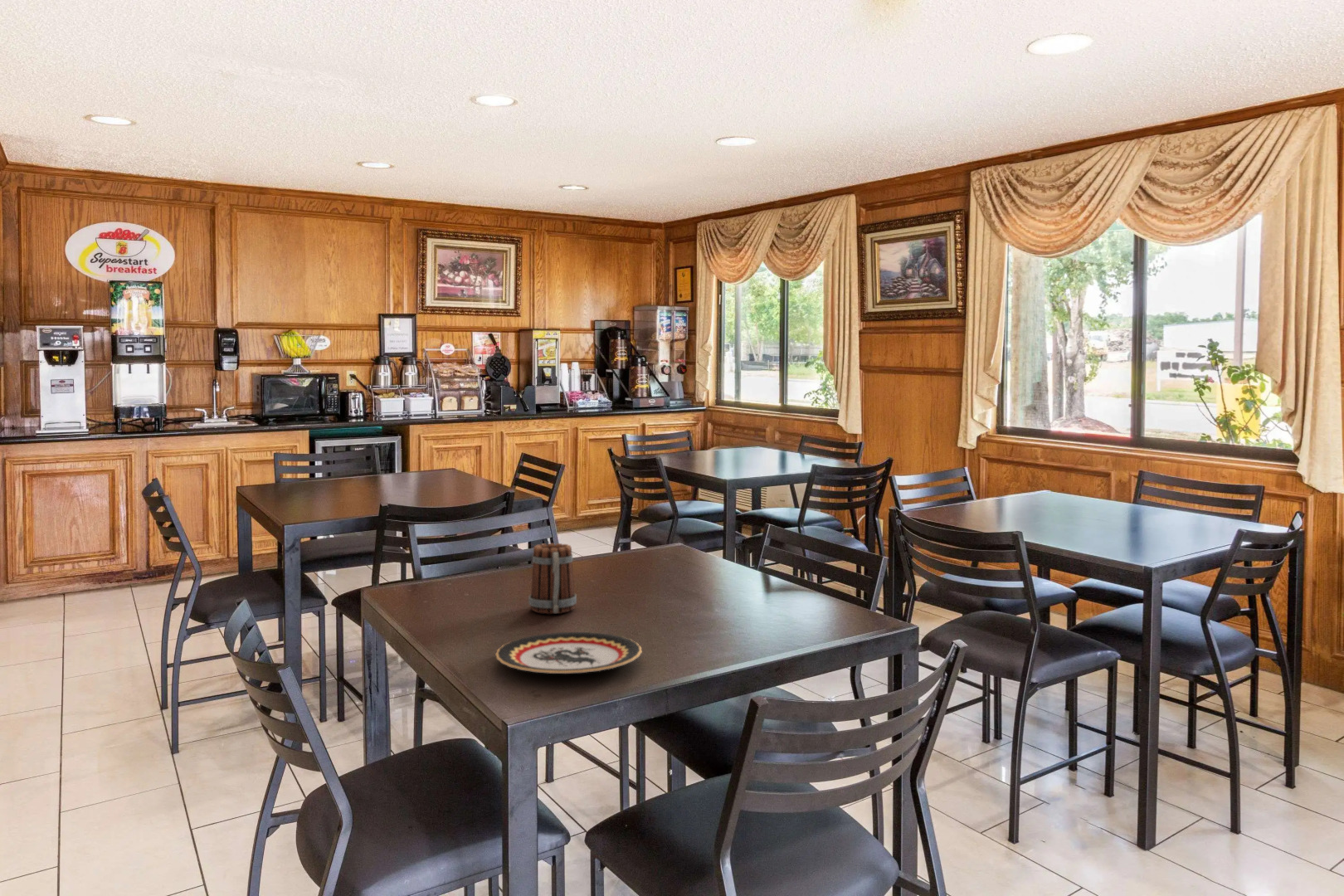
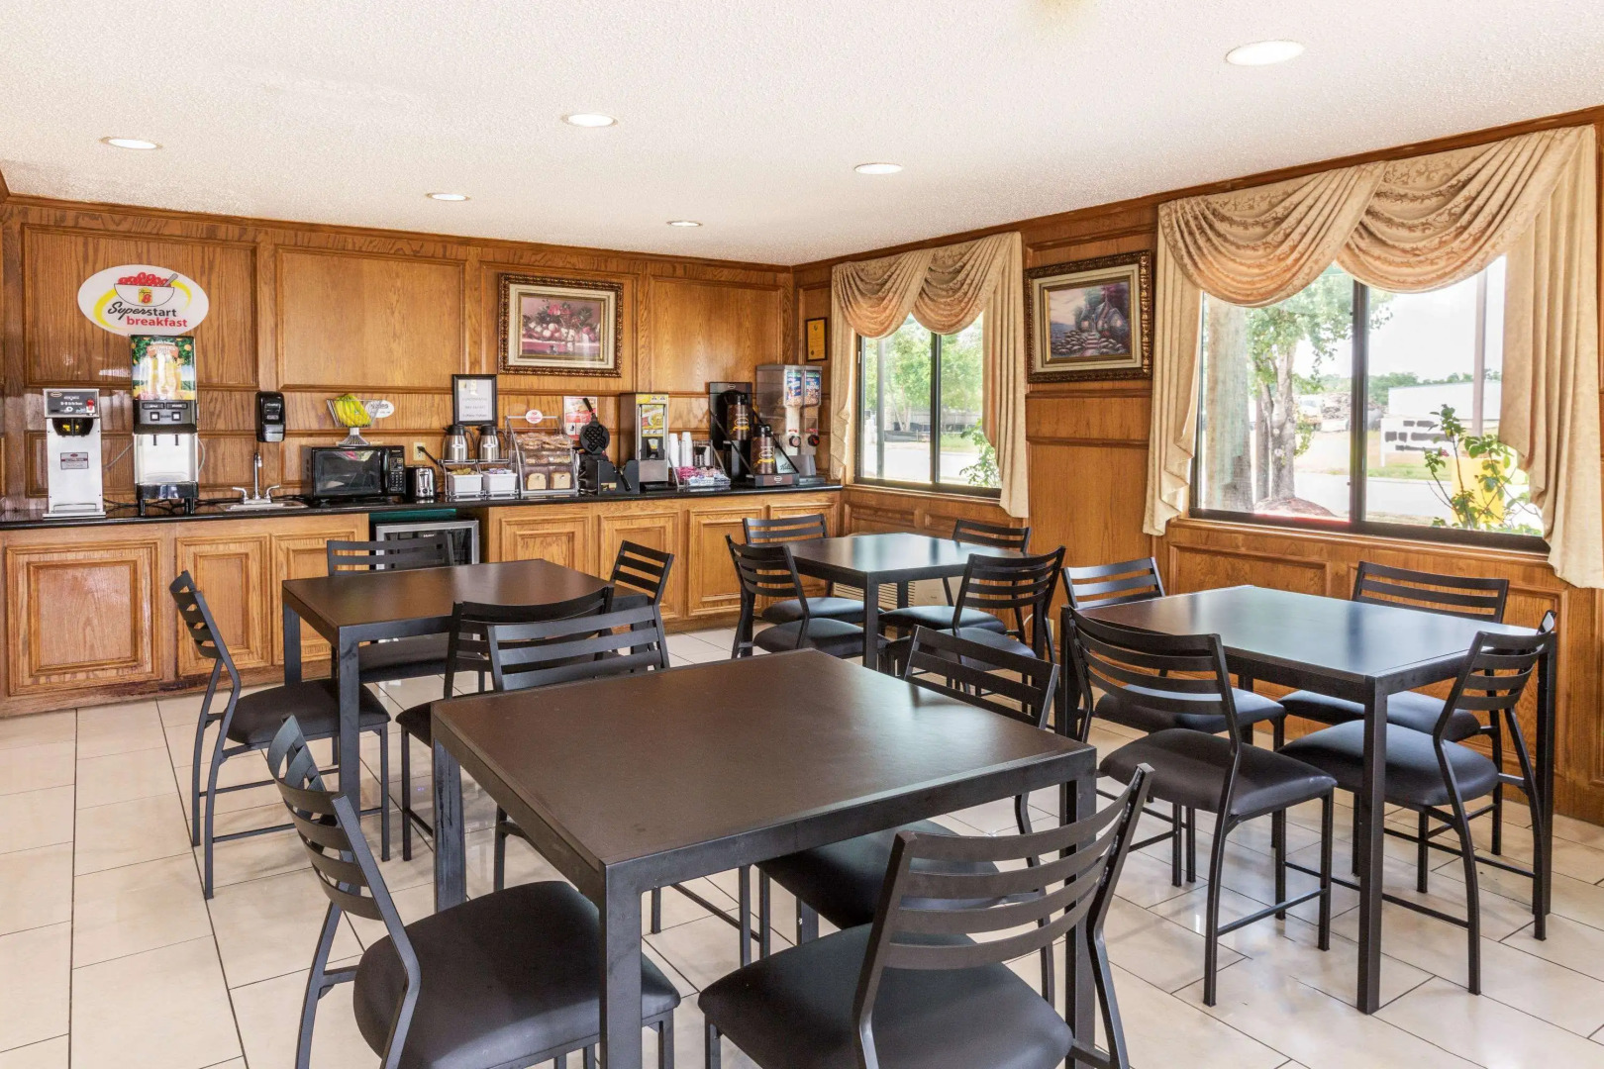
- mug [528,543,577,615]
- plate [494,631,643,674]
